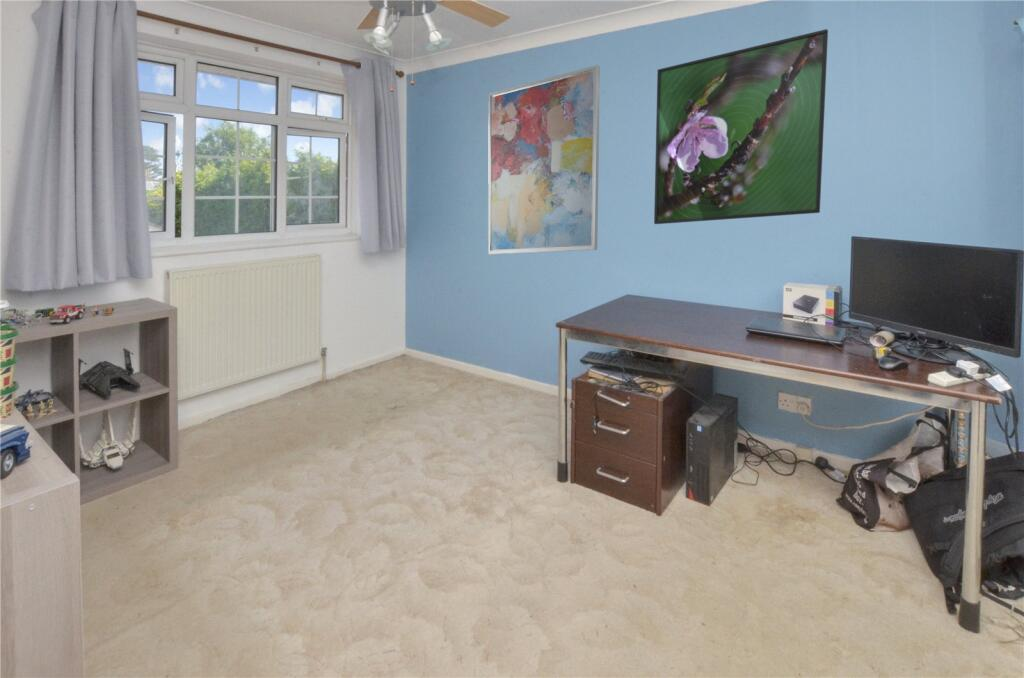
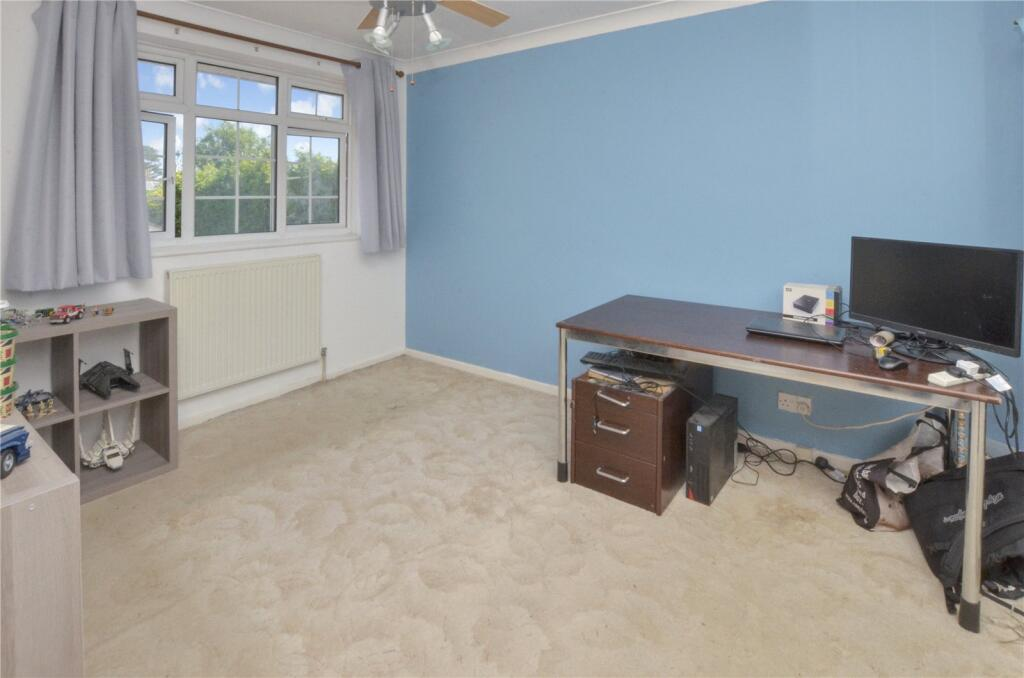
- wall art [487,64,601,255]
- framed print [653,28,829,225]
